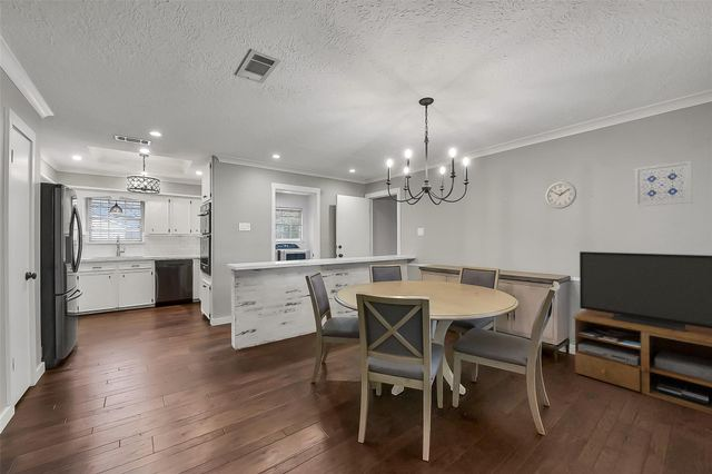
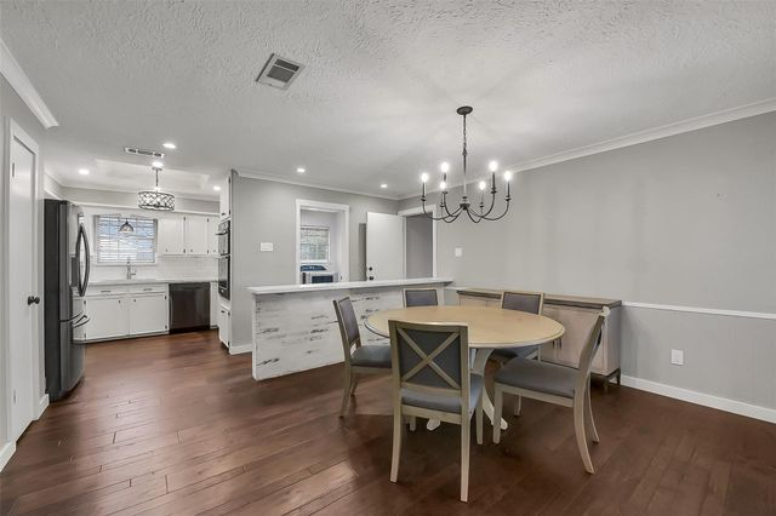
- wall clock [544,180,577,210]
- wall art [634,159,693,208]
- tv stand [572,250,712,415]
